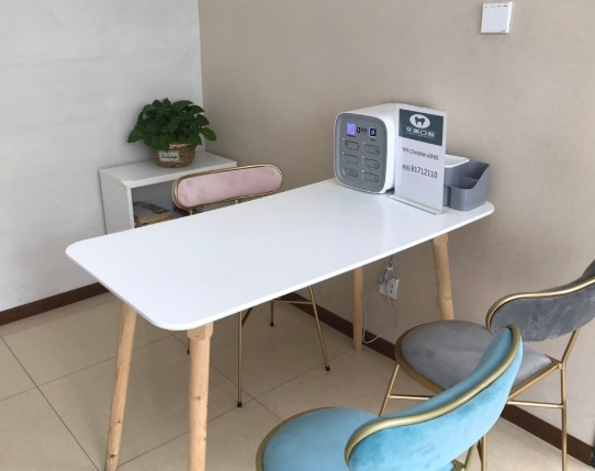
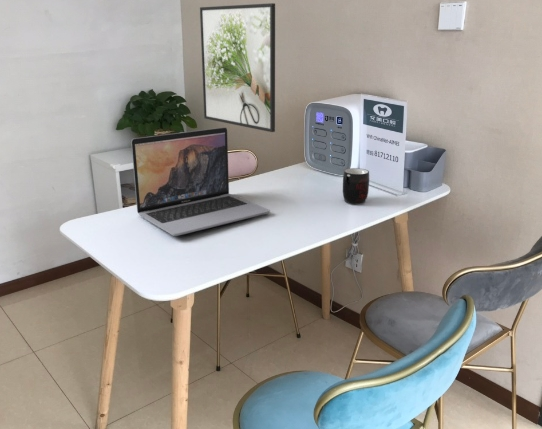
+ mug [342,167,370,205]
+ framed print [199,2,276,133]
+ laptop [130,126,271,237]
